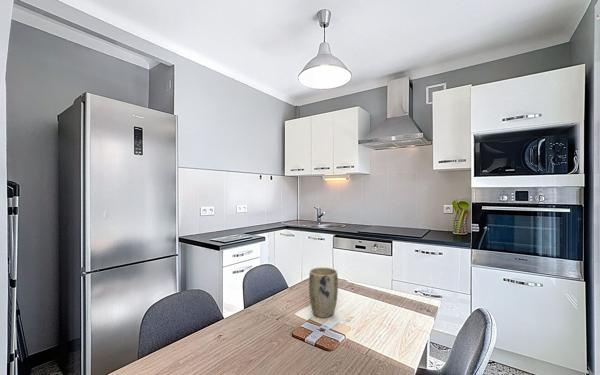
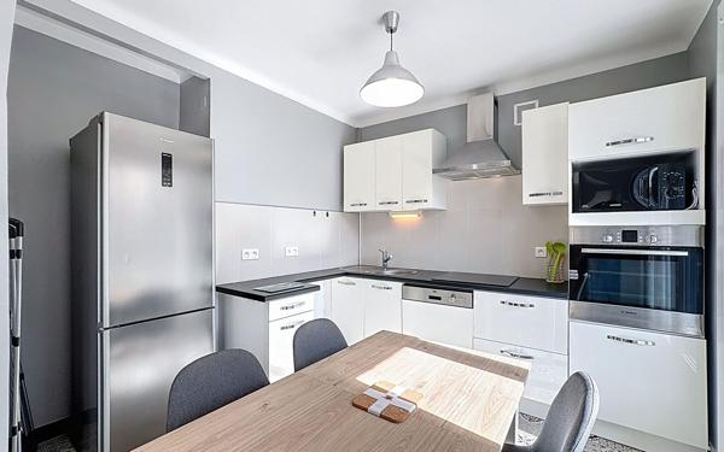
- plant pot [308,267,339,319]
